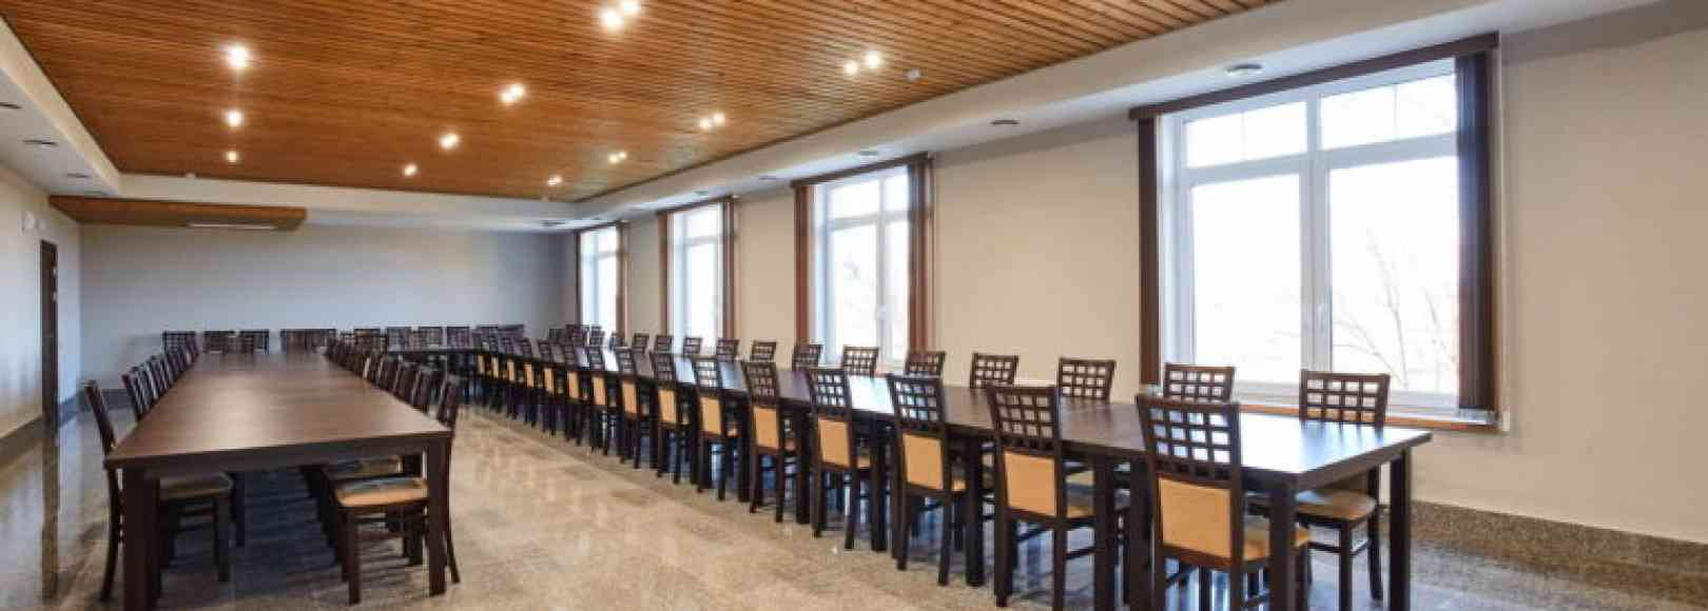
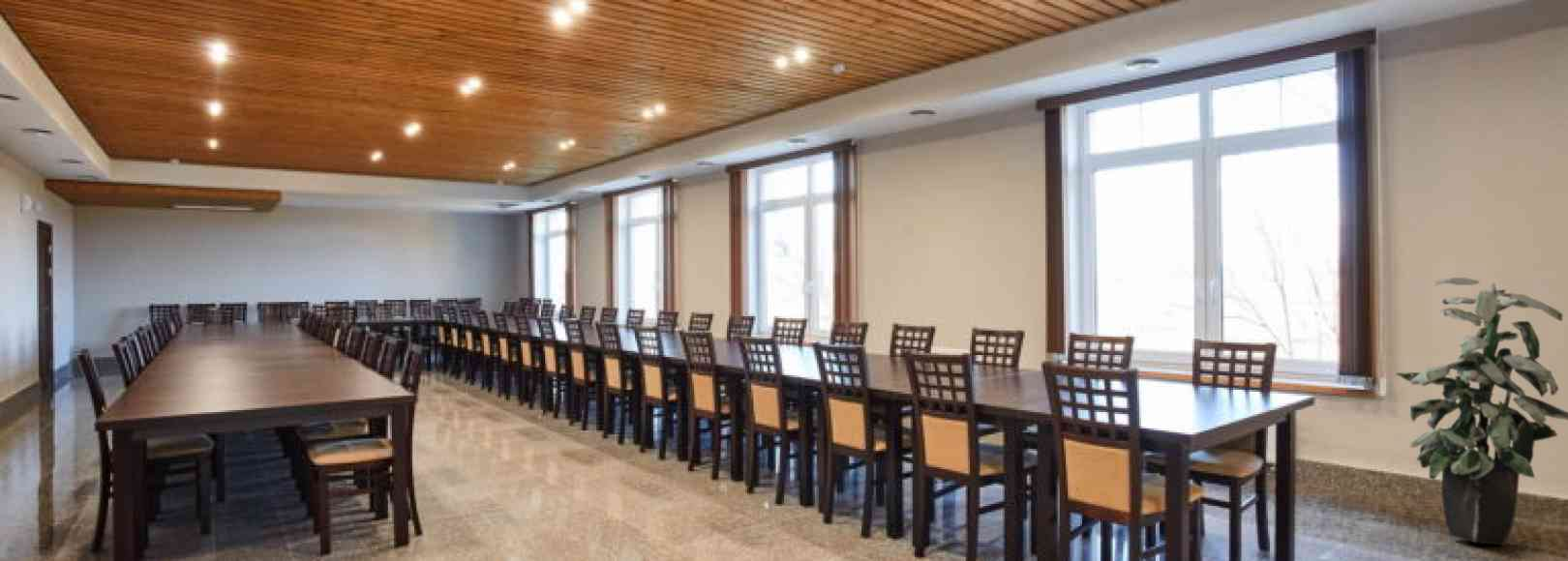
+ indoor plant [1395,277,1568,546]
